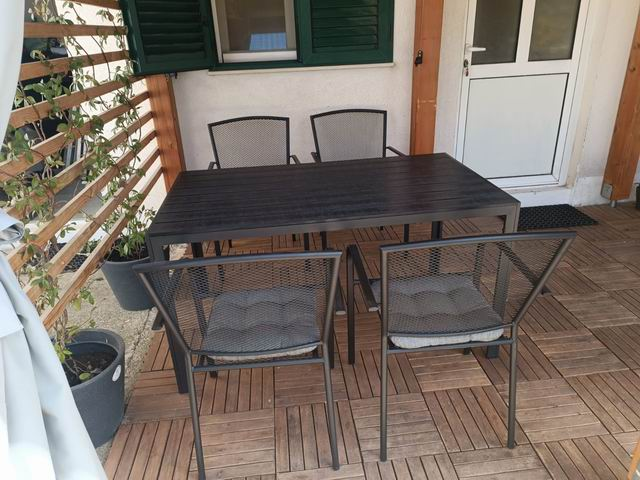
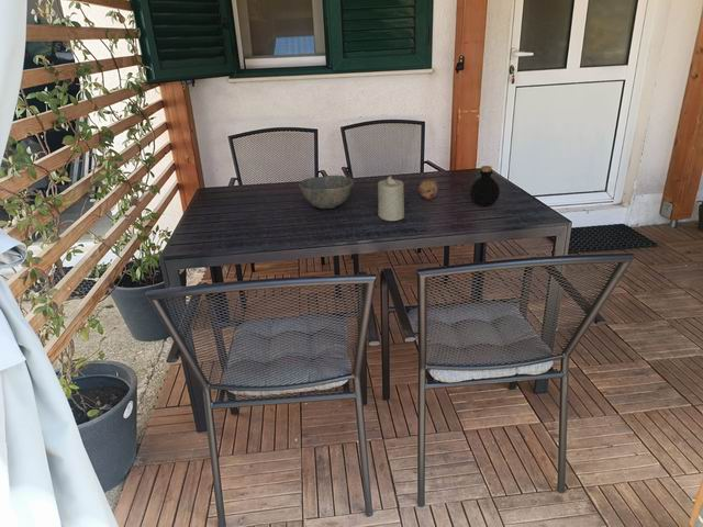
+ bottle [469,165,501,208]
+ bowl [298,175,355,210]
+ fruit [417,179,438,201]
+ candle [377,175,405,222]
